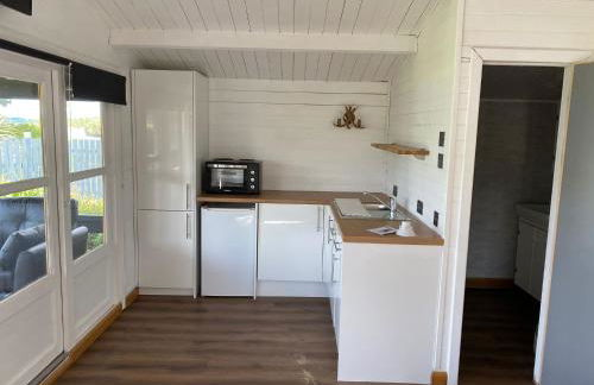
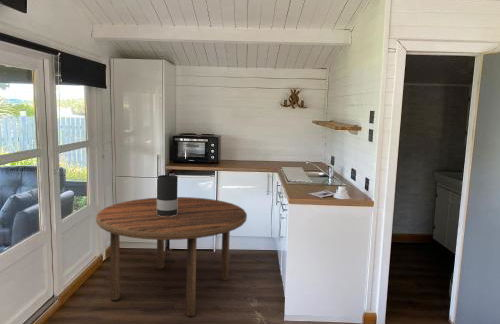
+ dining table [95,196,248,317]
+ vase [156,174,179,216]
